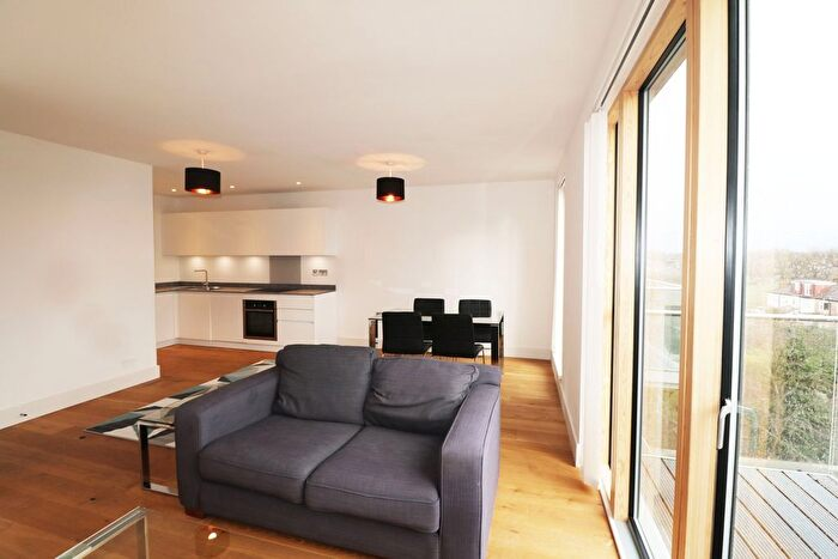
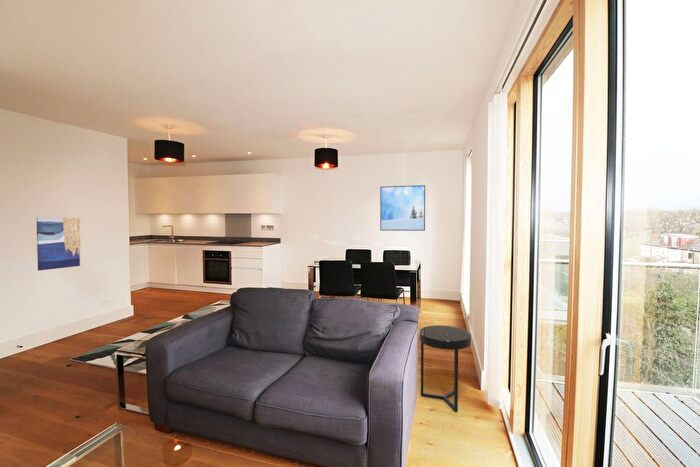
+ side table [419,324,472,412]
+ wall art [35,216,82,271]
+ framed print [379,184,426,232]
